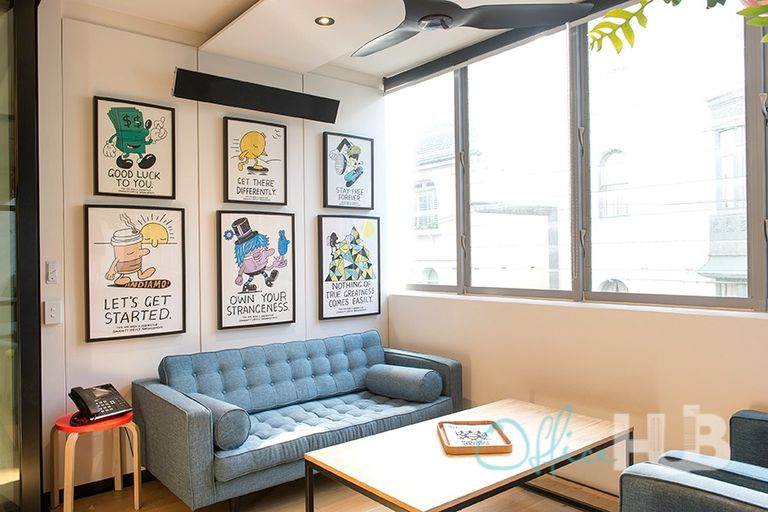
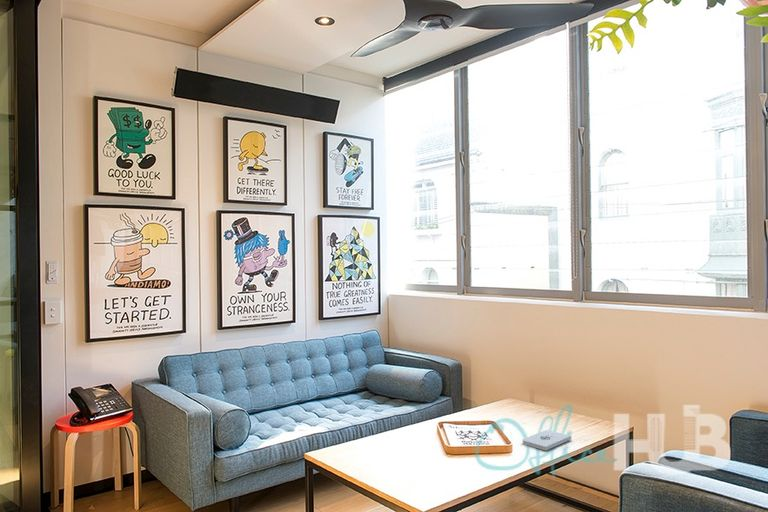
+ notepad [521,429,572,451]
